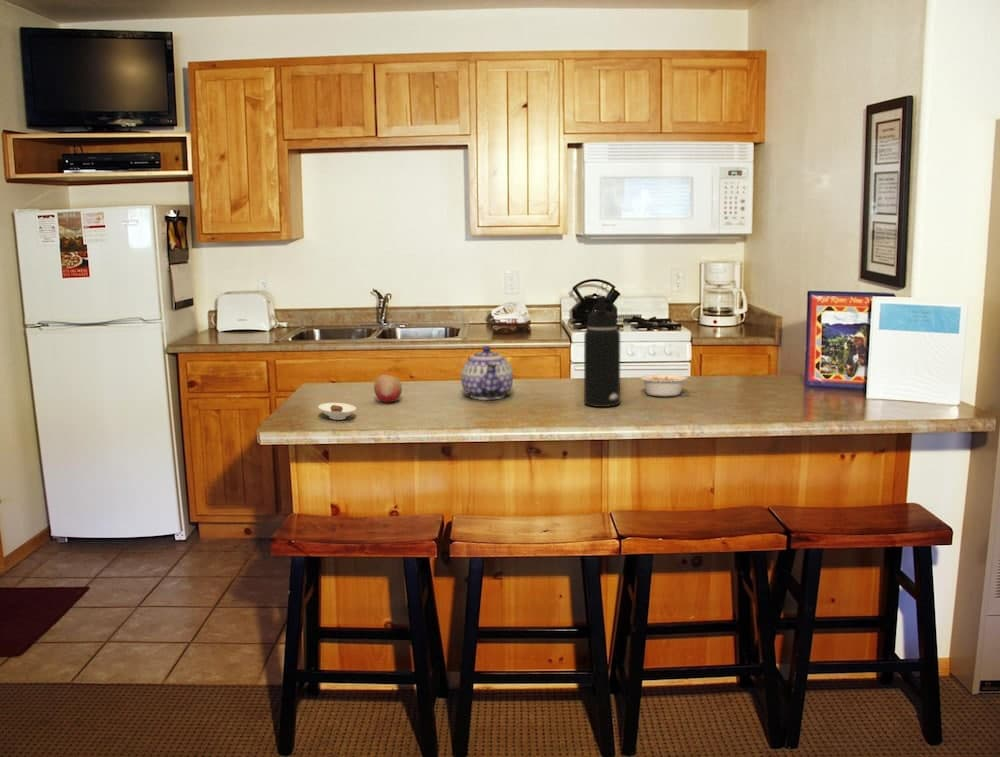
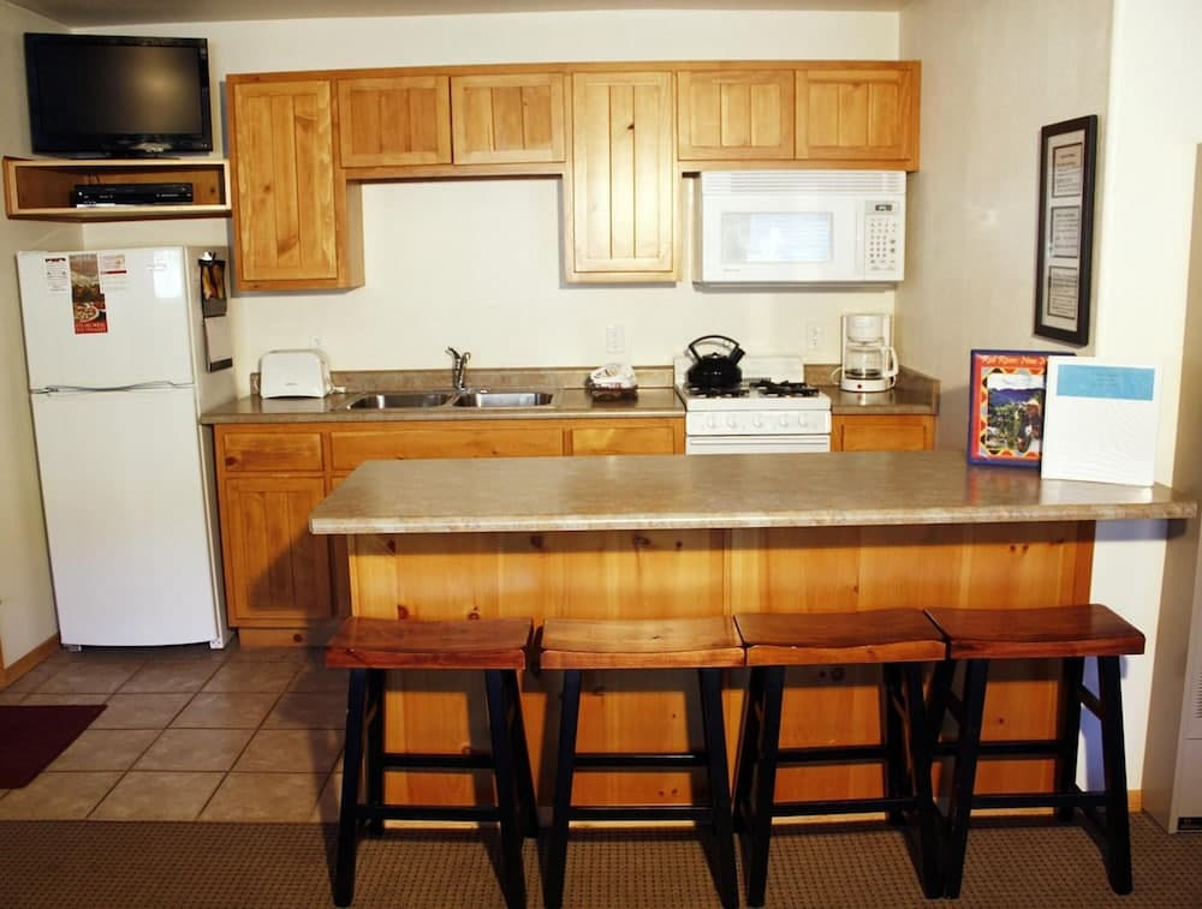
- fruit [373,374,403,404]
- teapot [460,345,514,401]
- water bottle [583,297,621,408]
- legume [639,374,696,397]
- saucer [317,402,357,421]
